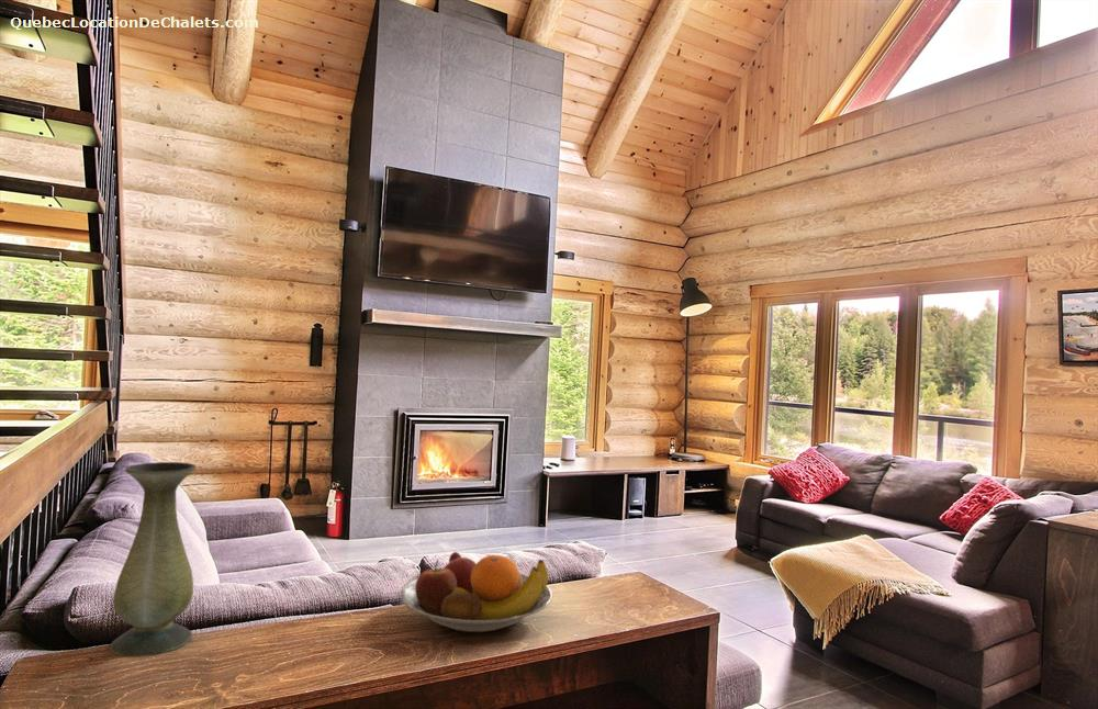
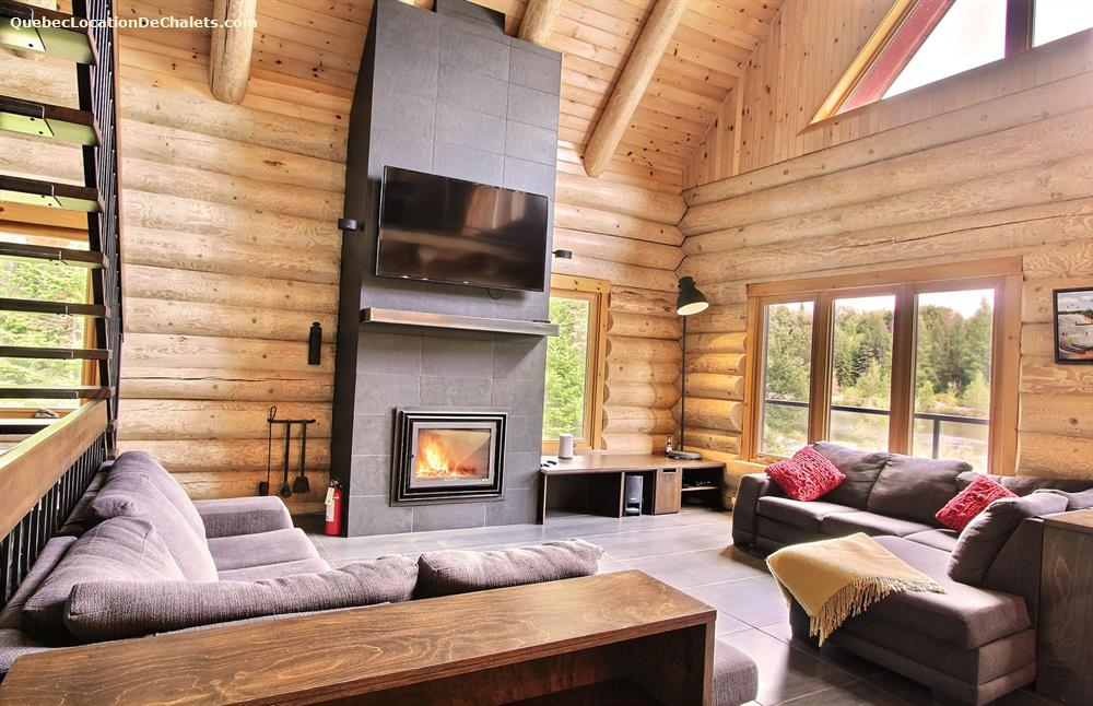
- fruit bowl [399,551,553,633]
- vase [109,461,197,657]
